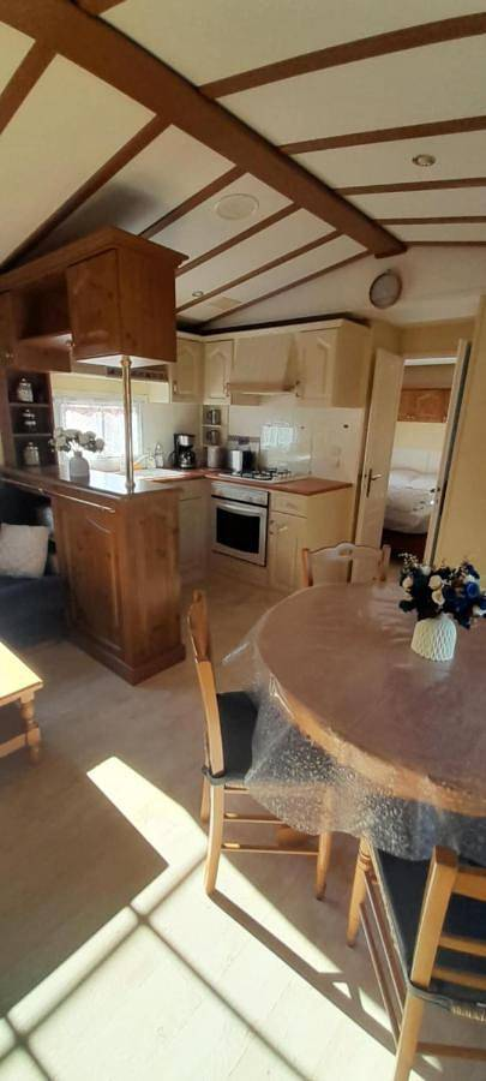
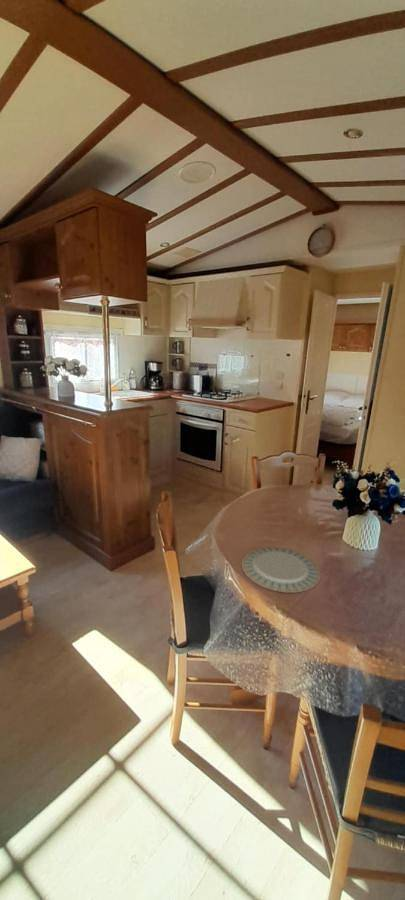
+ chinaware [241,546,322,594]
